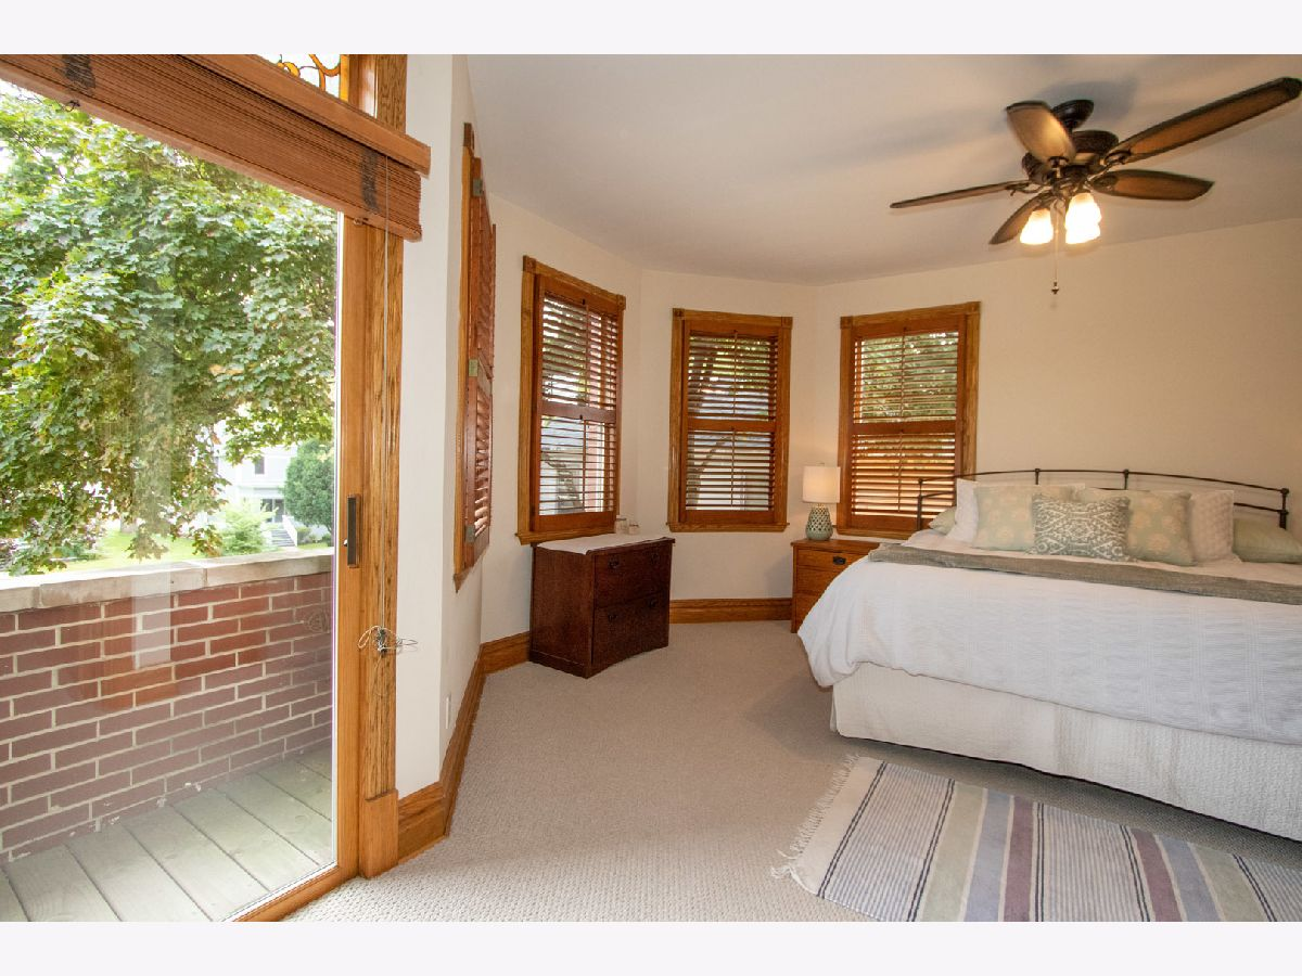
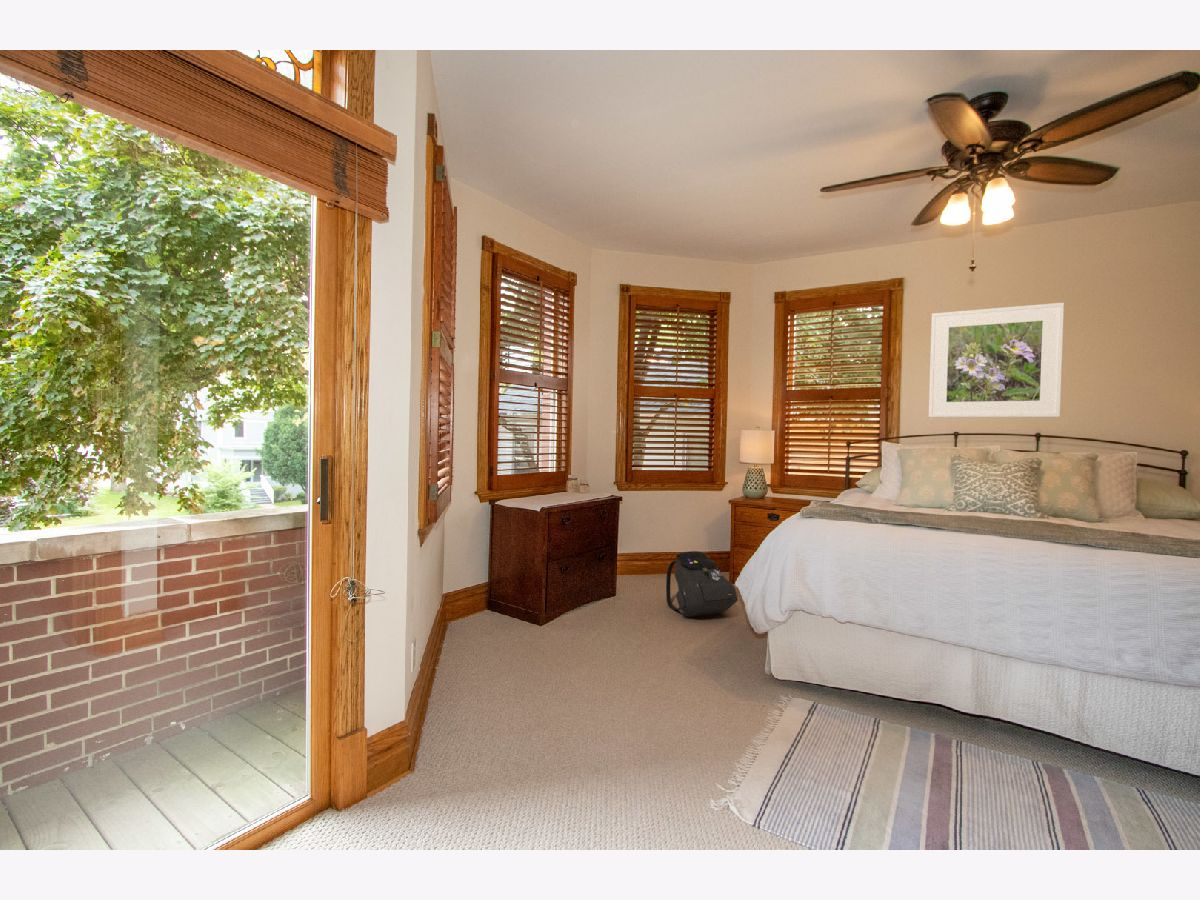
+ backpack [665,550,739,618]
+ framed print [928,302,1065,418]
